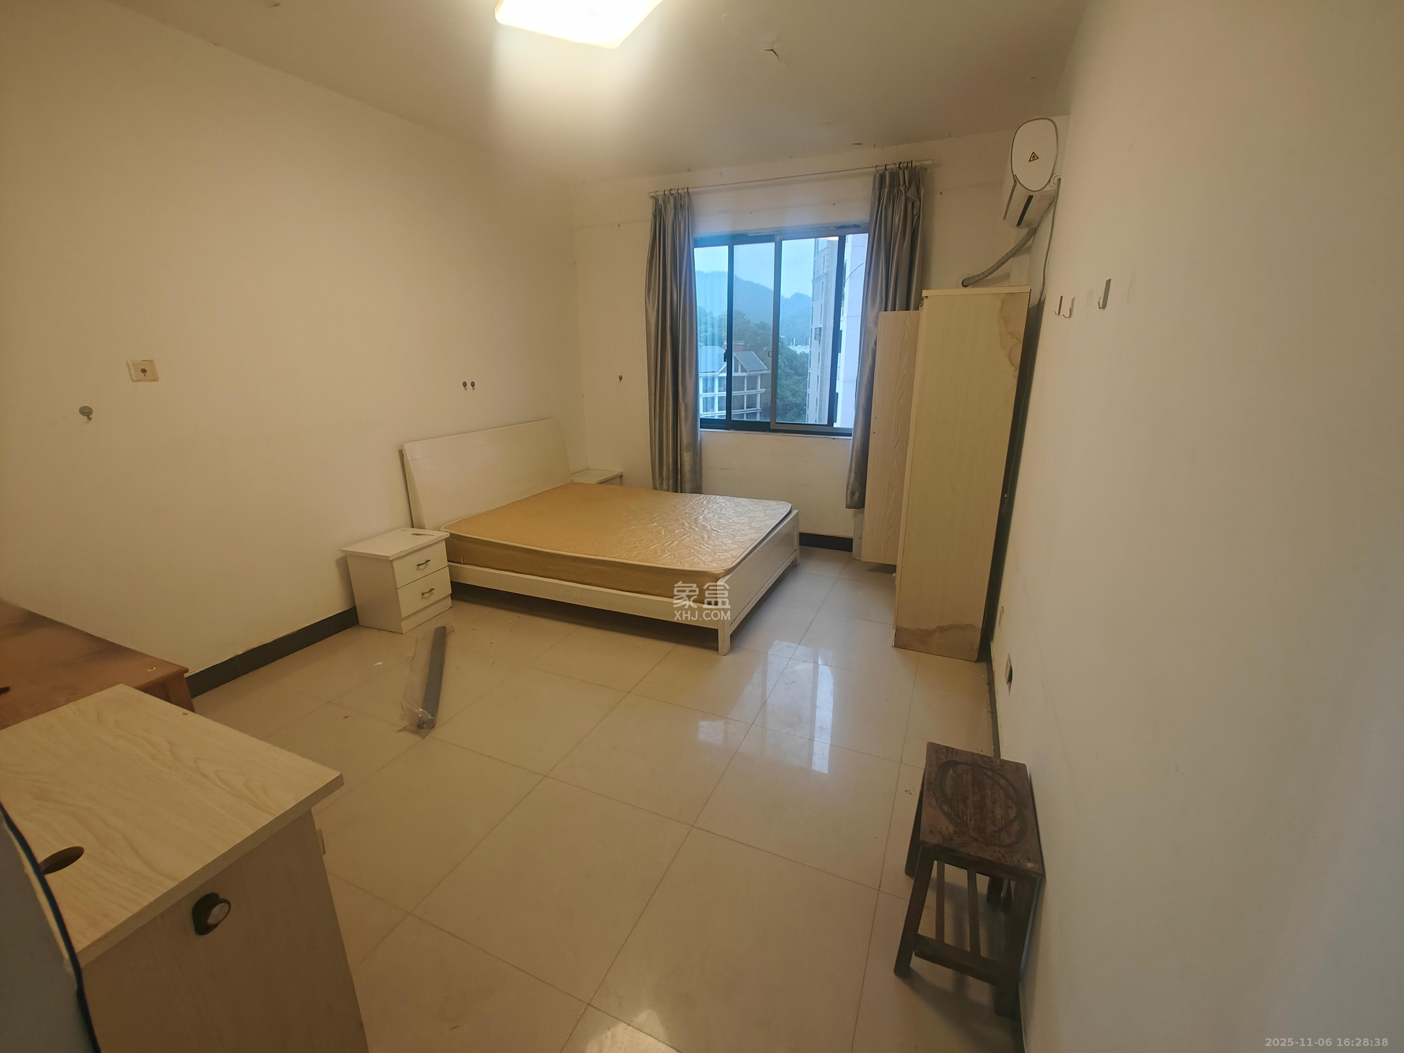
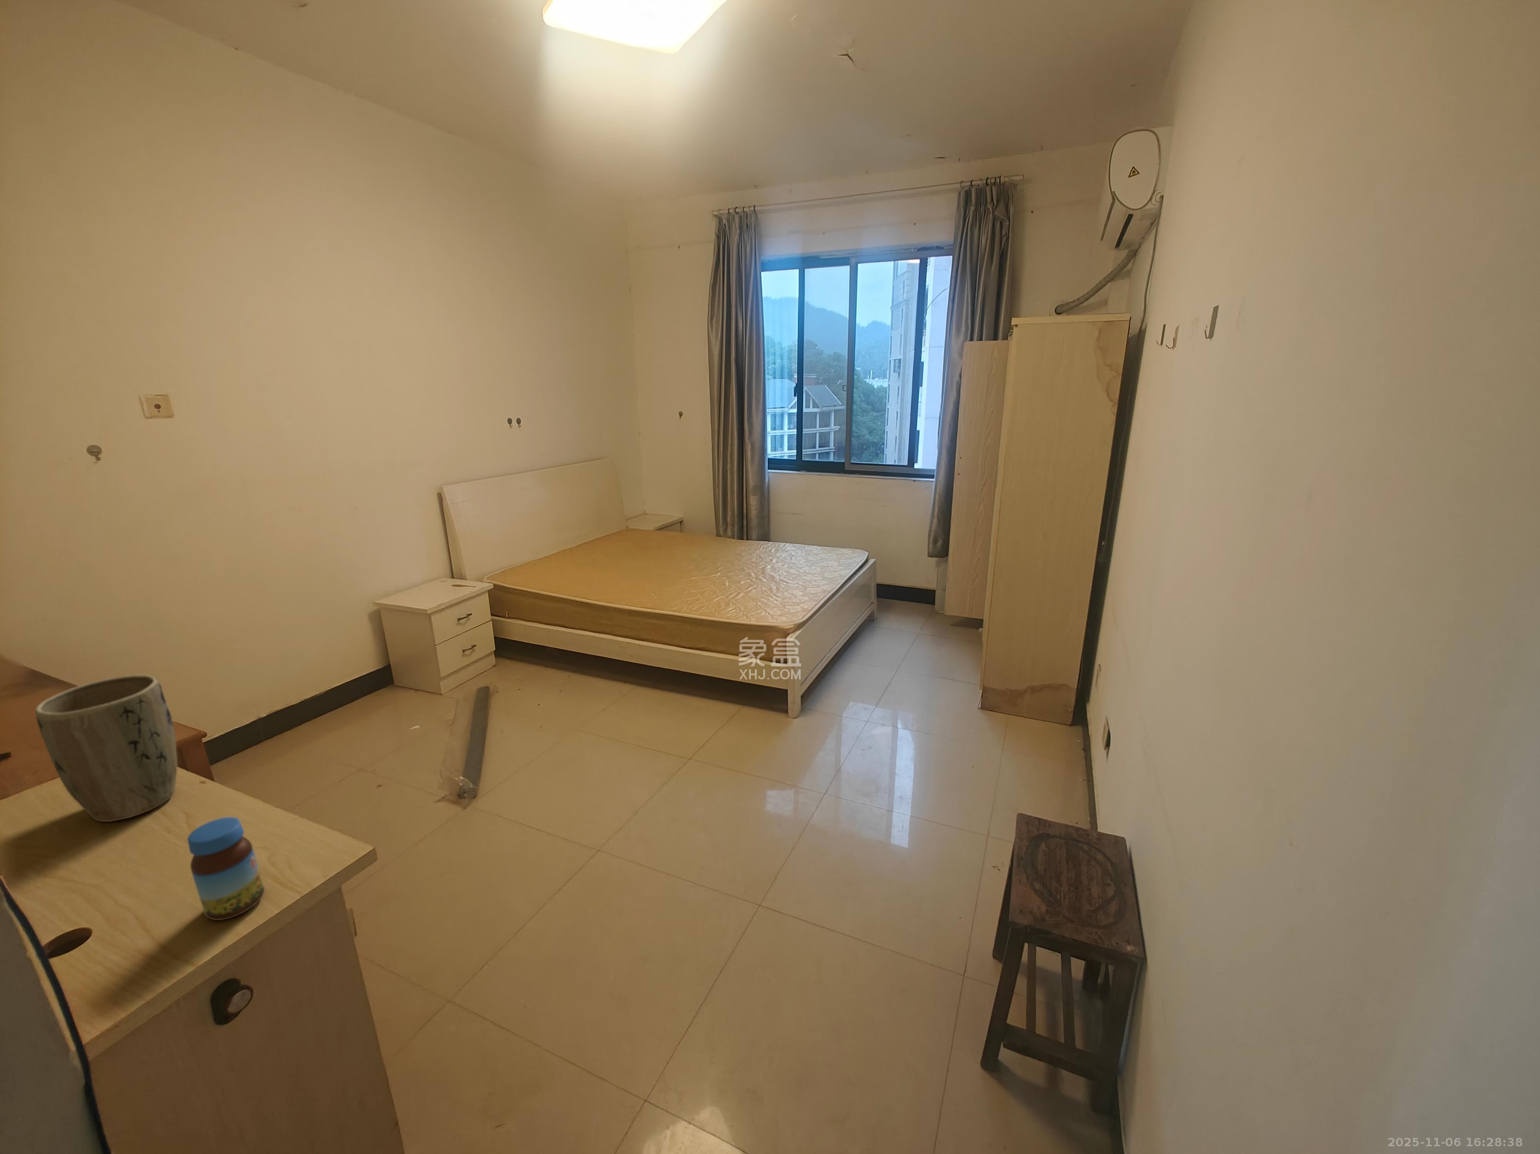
+ plant pot [35,675,178,822]
+ jar [187,817,264,920]
